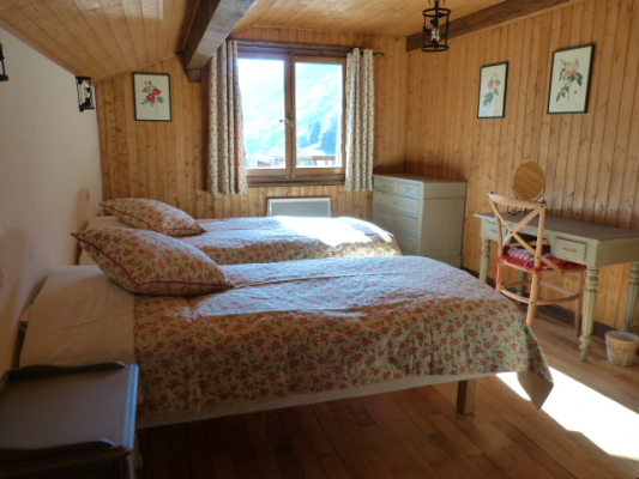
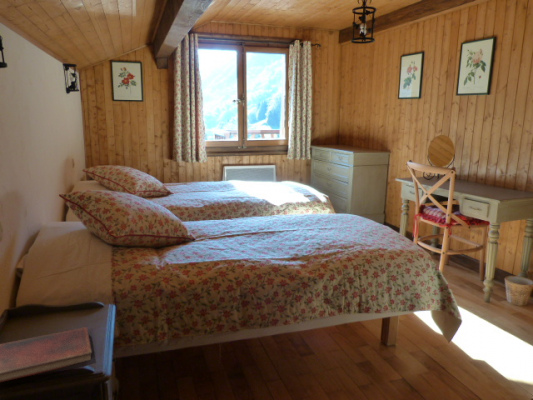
+ diary [0,326,93,383]
